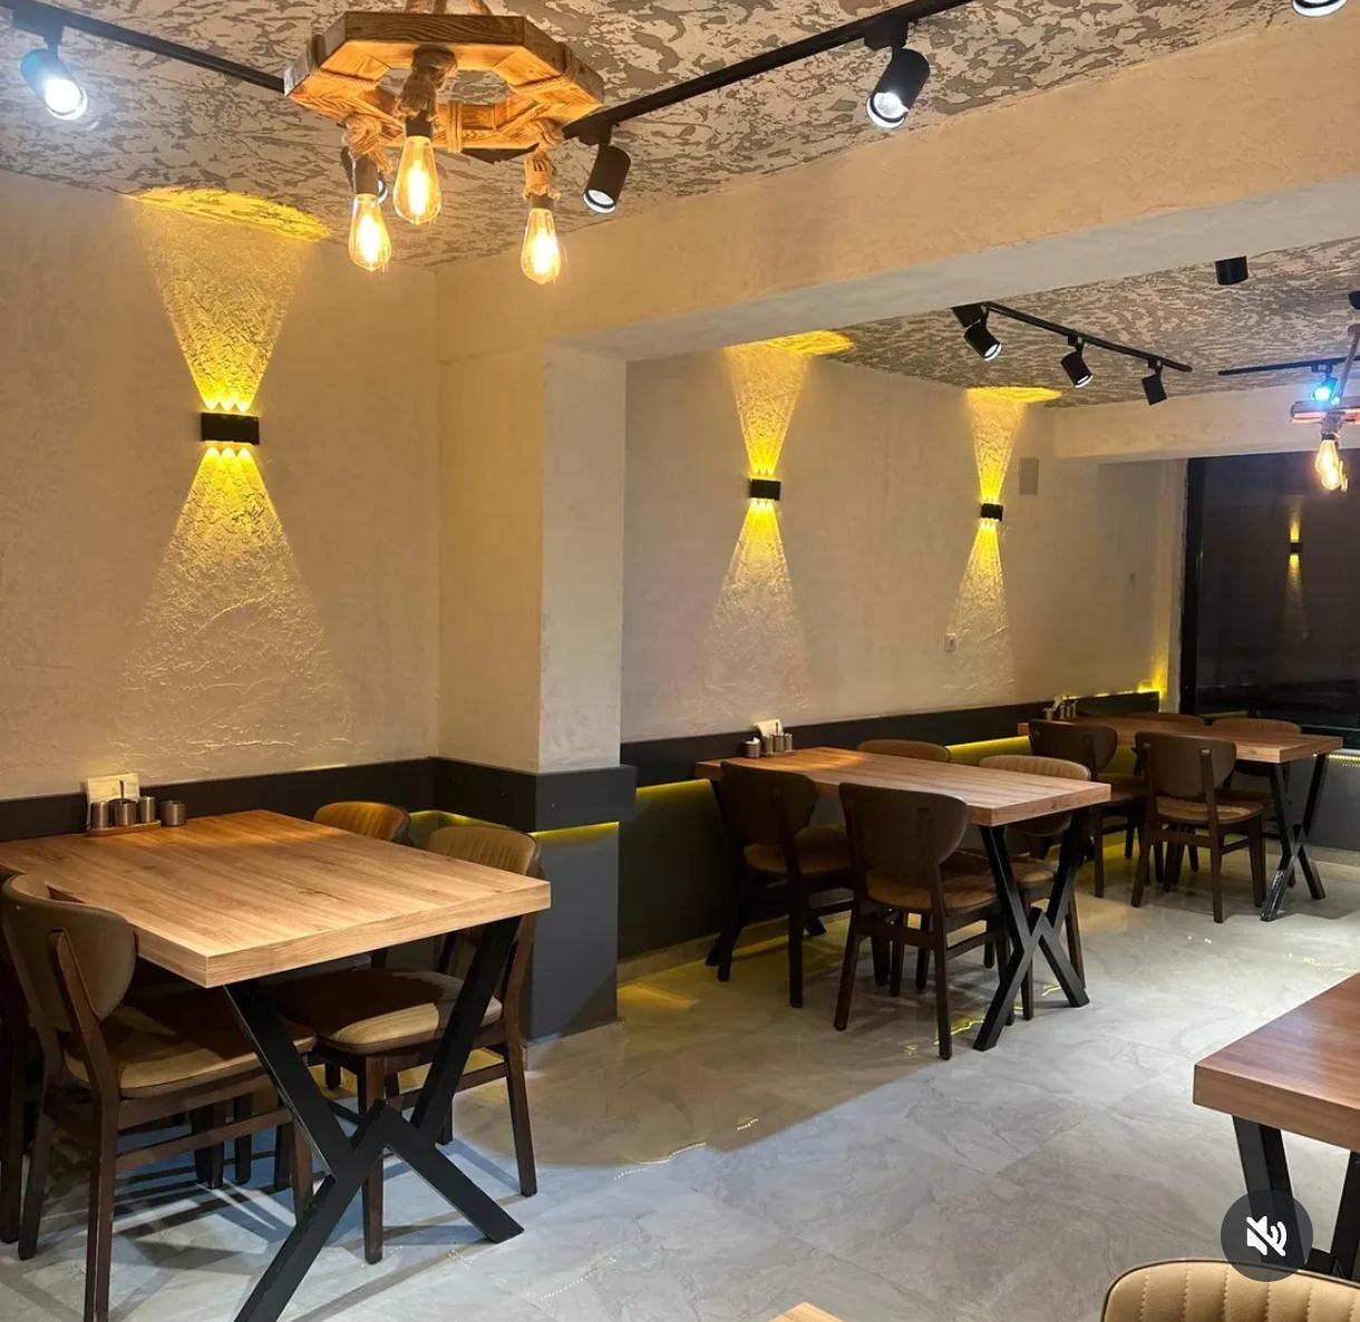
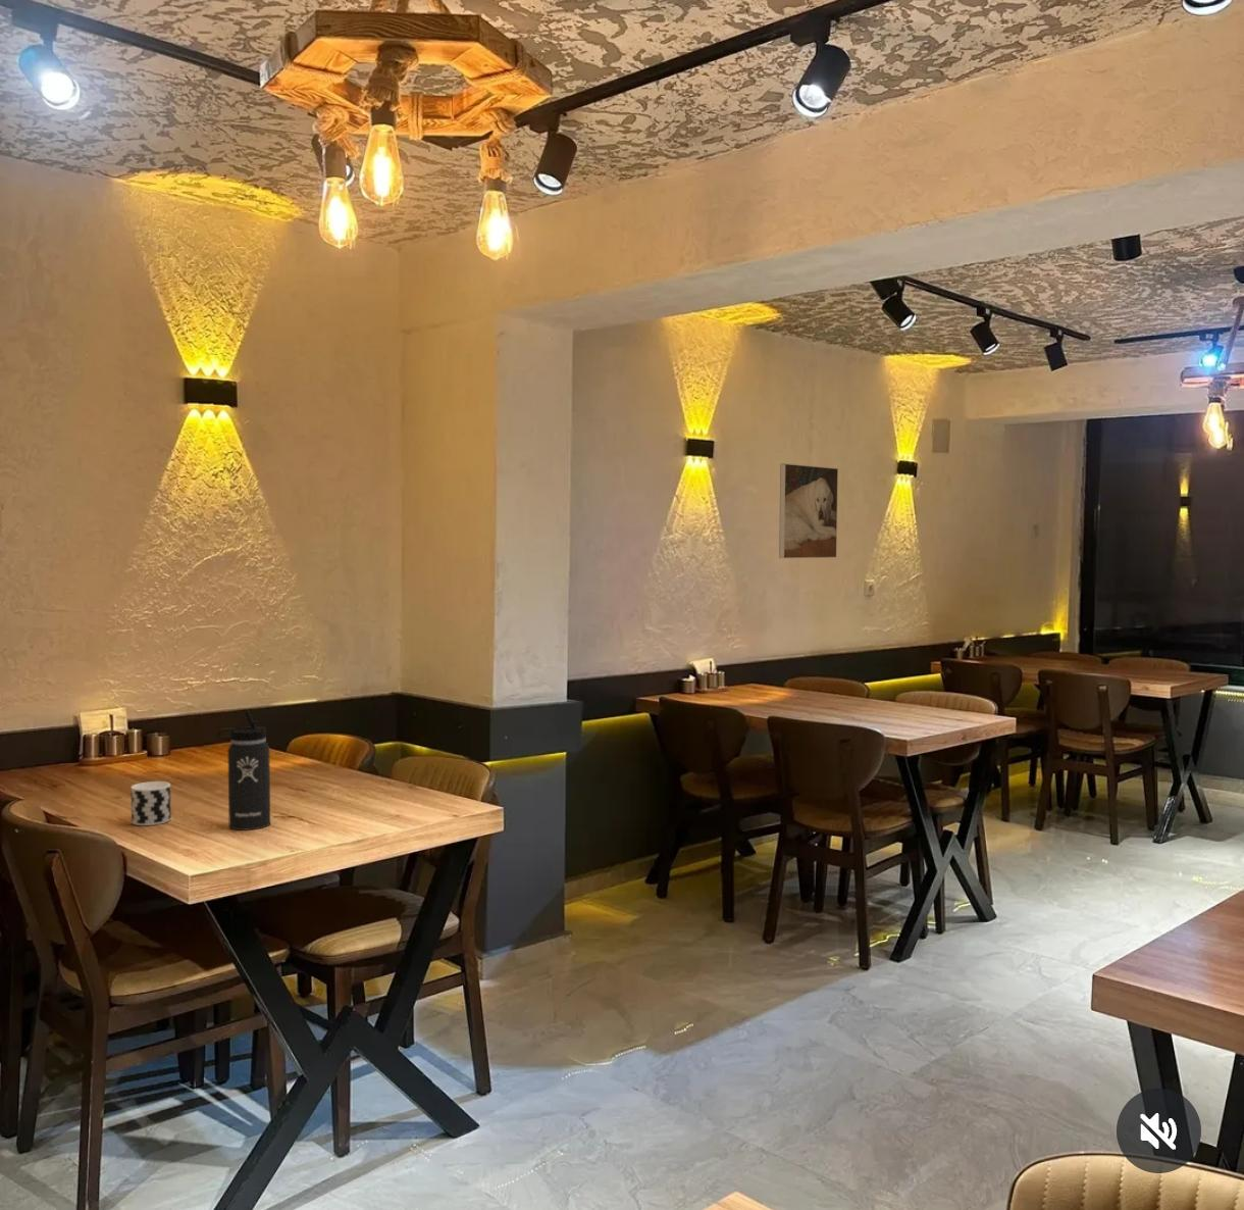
+ cup [131,780,172,827]
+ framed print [778,462,840,559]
+ thermos bottle [218,709,271,831]
